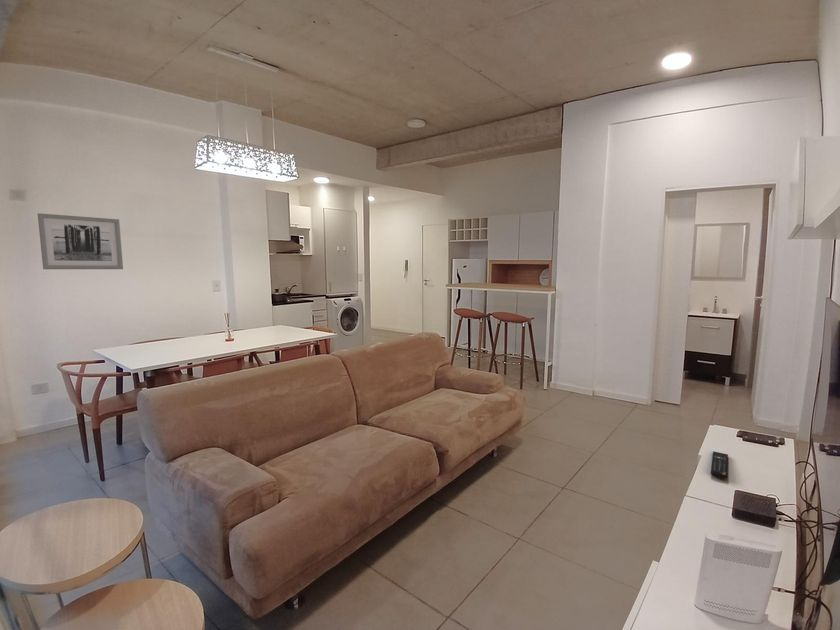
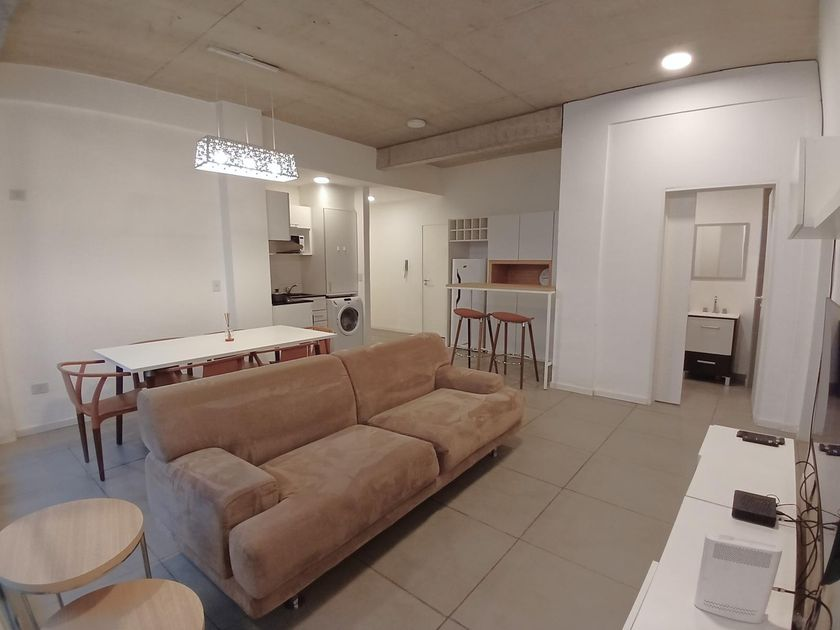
- wall art [37,212,124,270]
- remote control [710,450,729,480]
